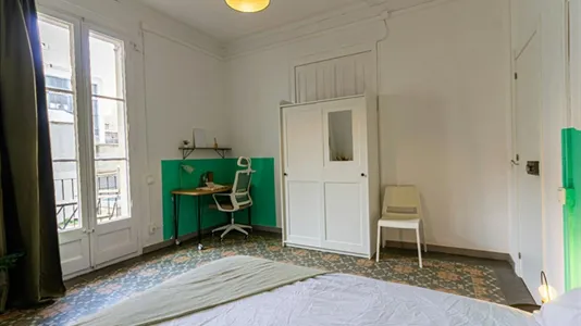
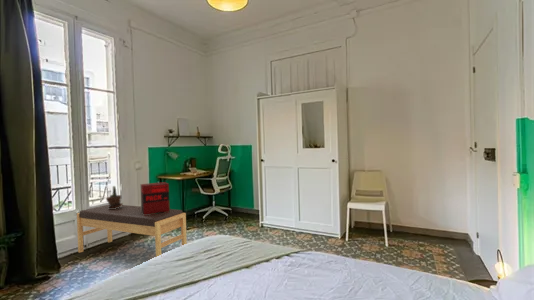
+ potted plant [105,185,124,209]
+ decorative box [140,181,171,215]
+ bench [76,204,188,258]
